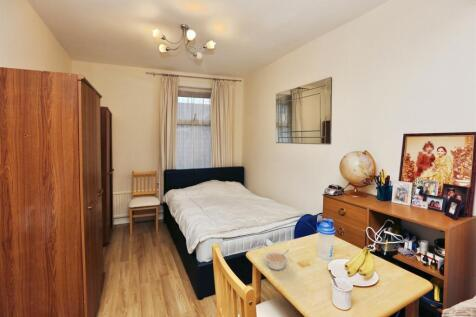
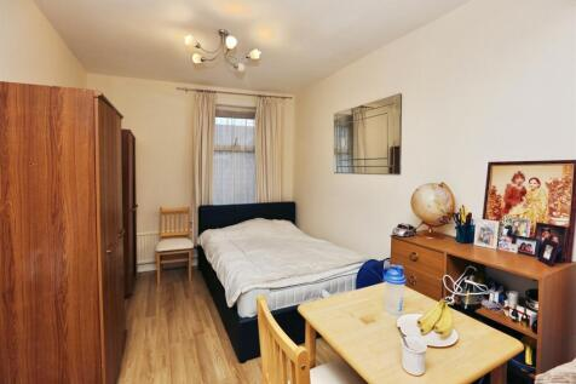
- legume [263,249,290,271]
